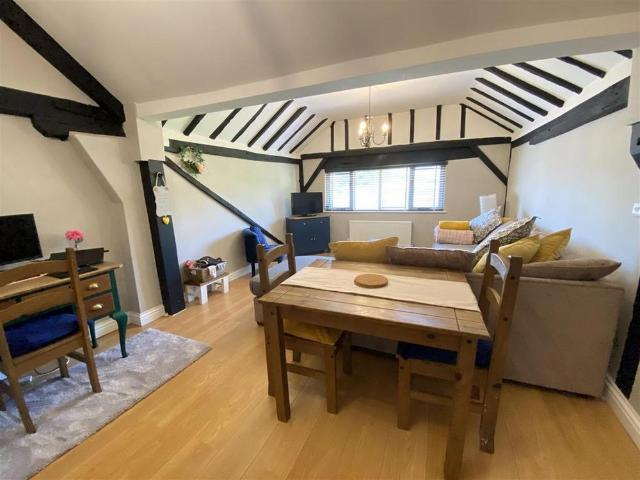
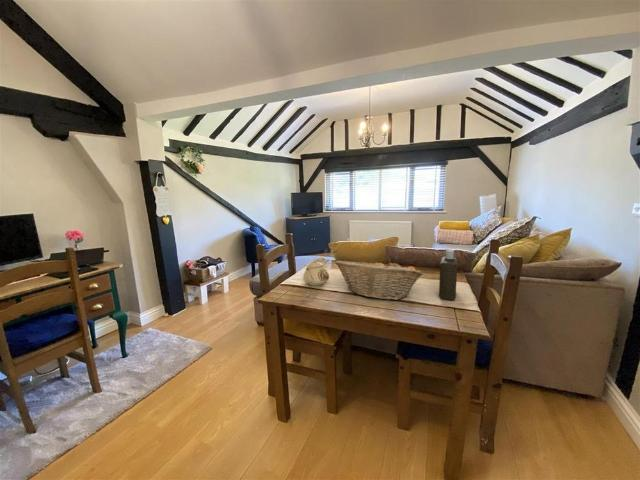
+ bottle [438,249,459,301]
+ fruit basket [334,260,424,301]
+ teapot [302,256,330,287]
